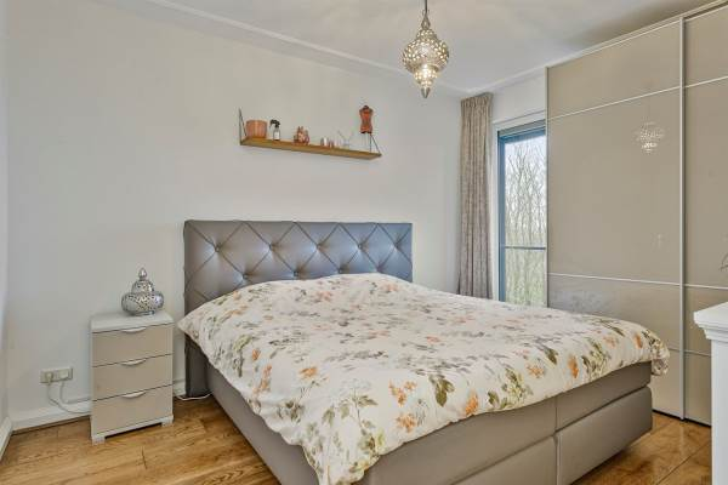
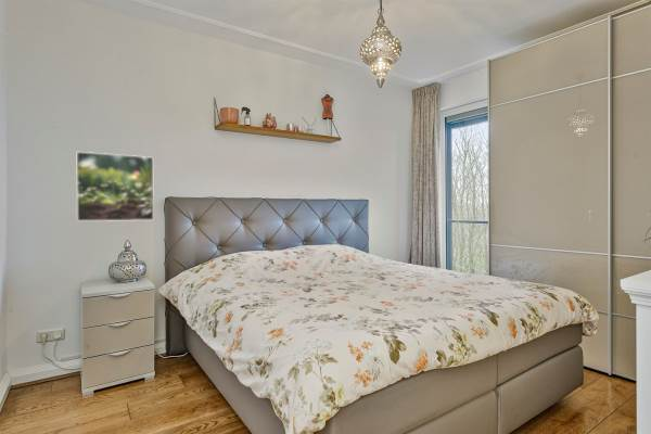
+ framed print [76,151,155,222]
